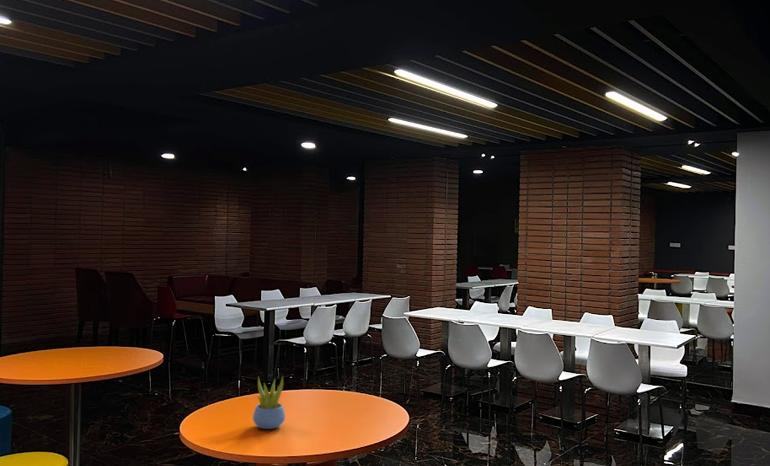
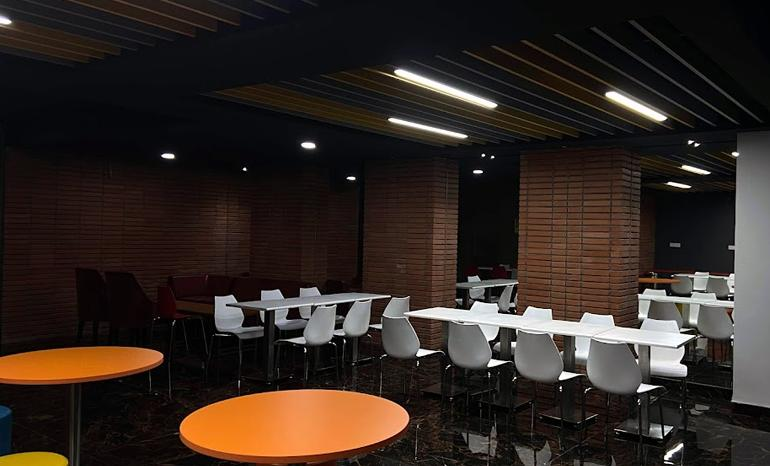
- succulent plant [252,374,286,430]
